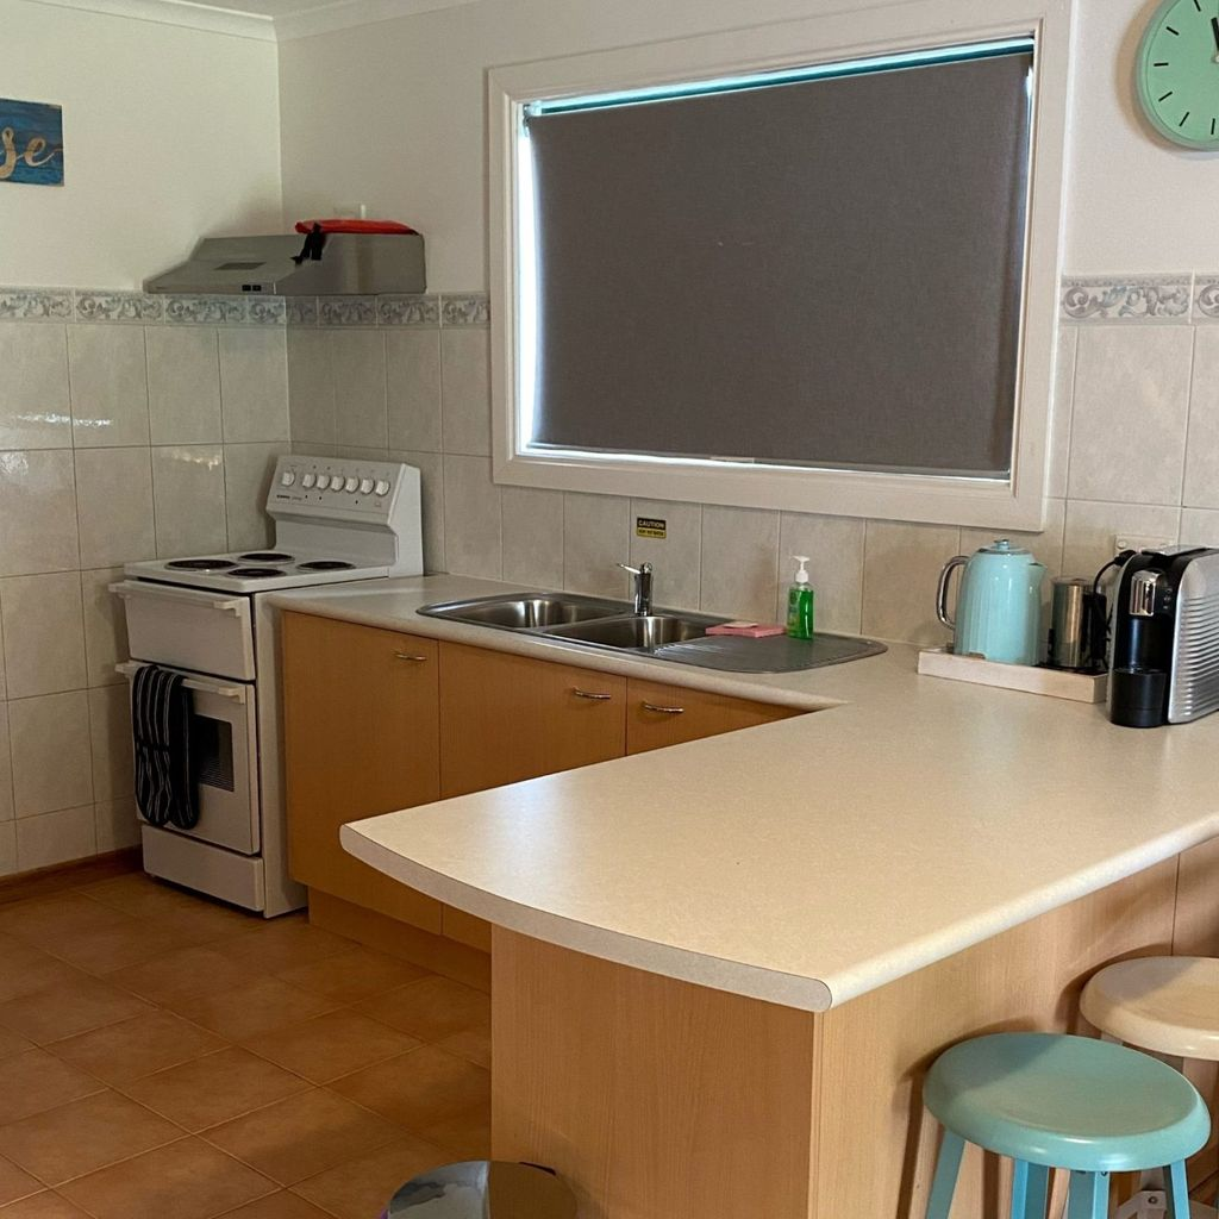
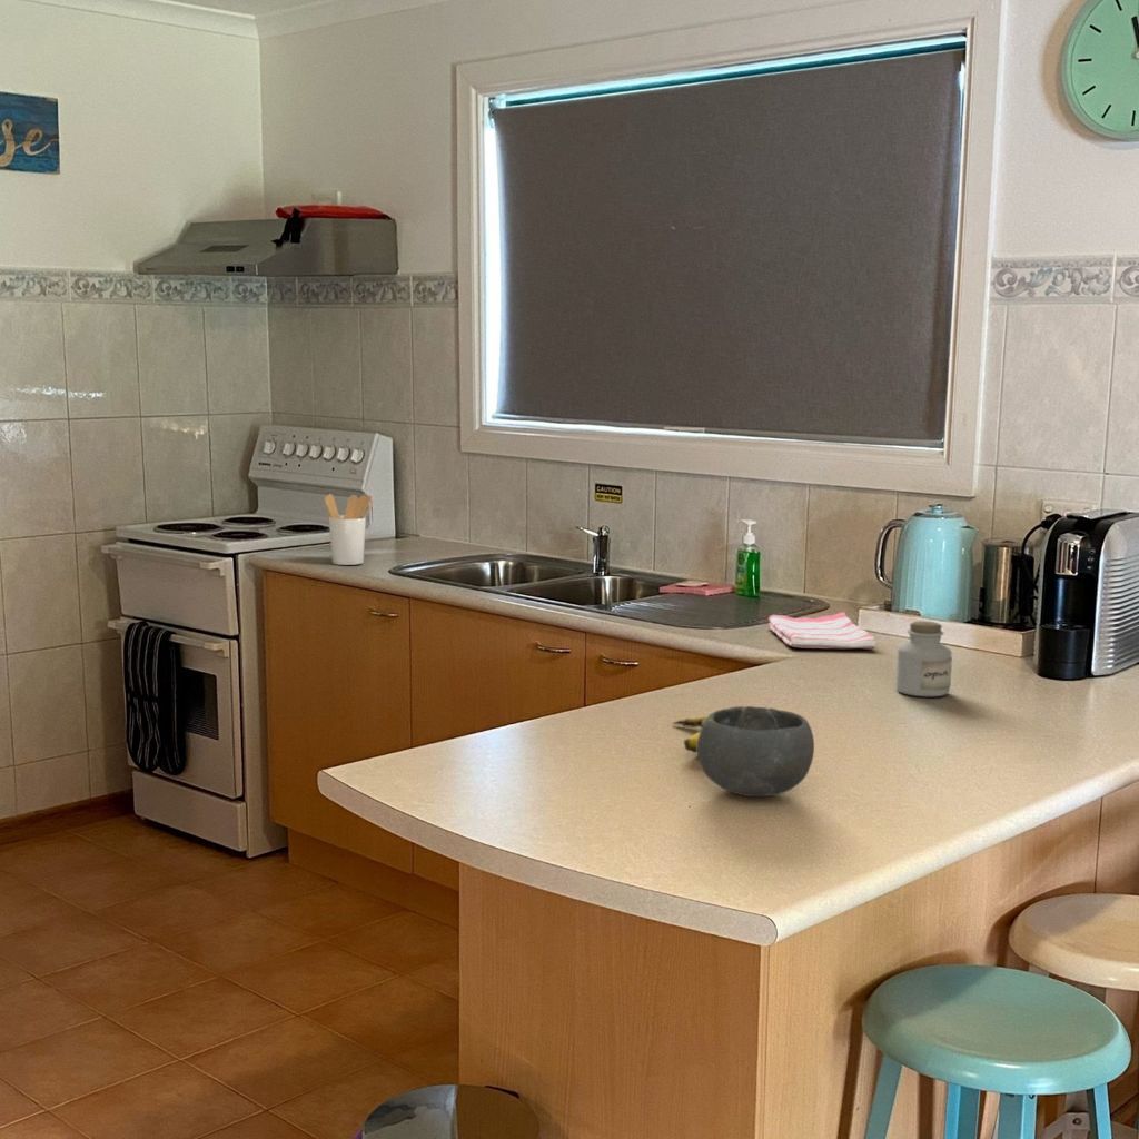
+ utensil holder [324,493,374,566]
+ jar [895,620,953,697]
+ banana [672,713,711,753]
+ dish towel [766,612,876,650]
+ bowl [696,705,815,798]
